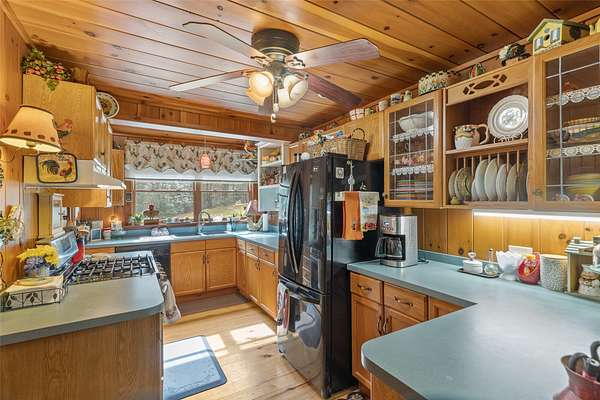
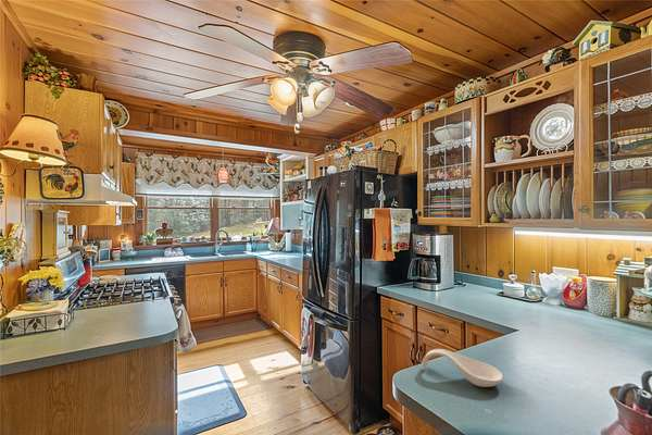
+ spoon rest [421,348,504,388]
